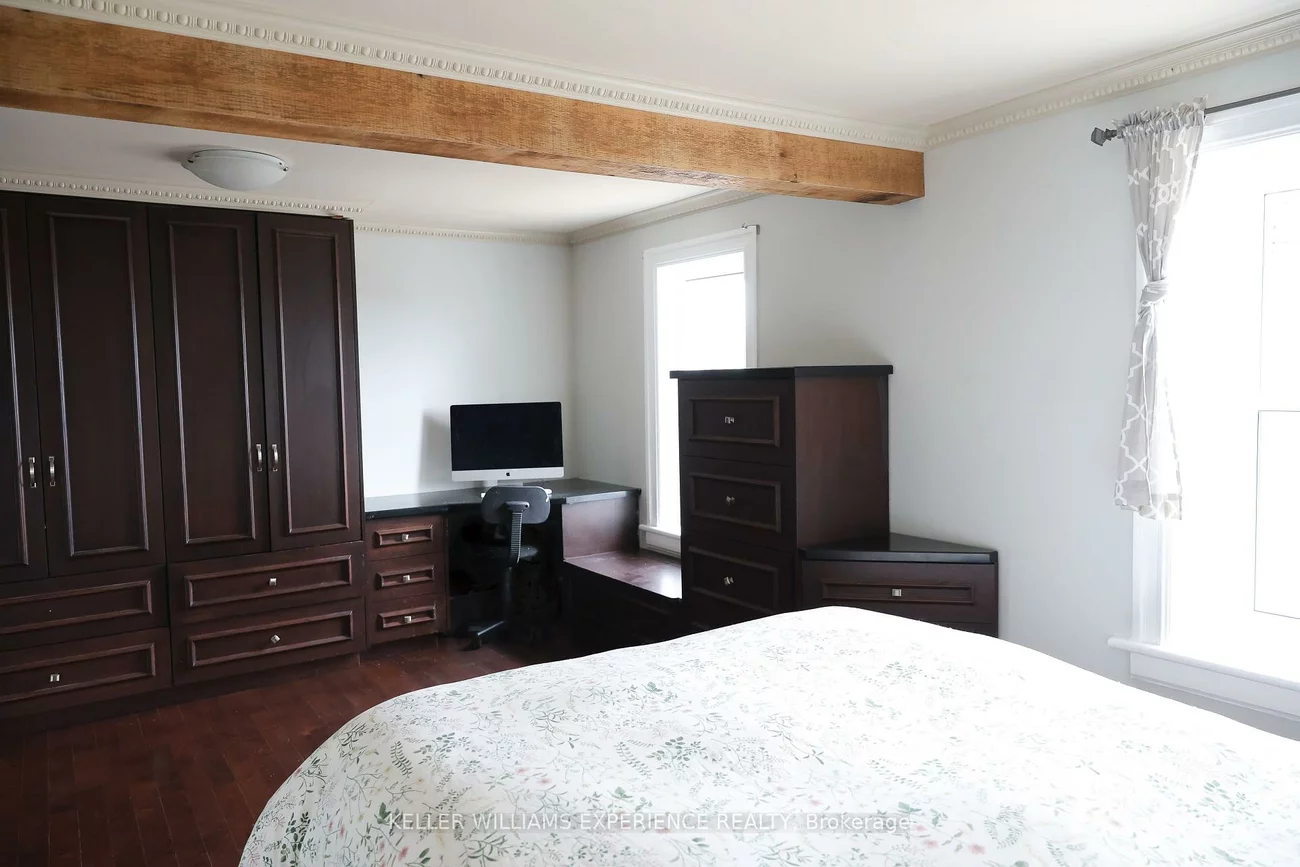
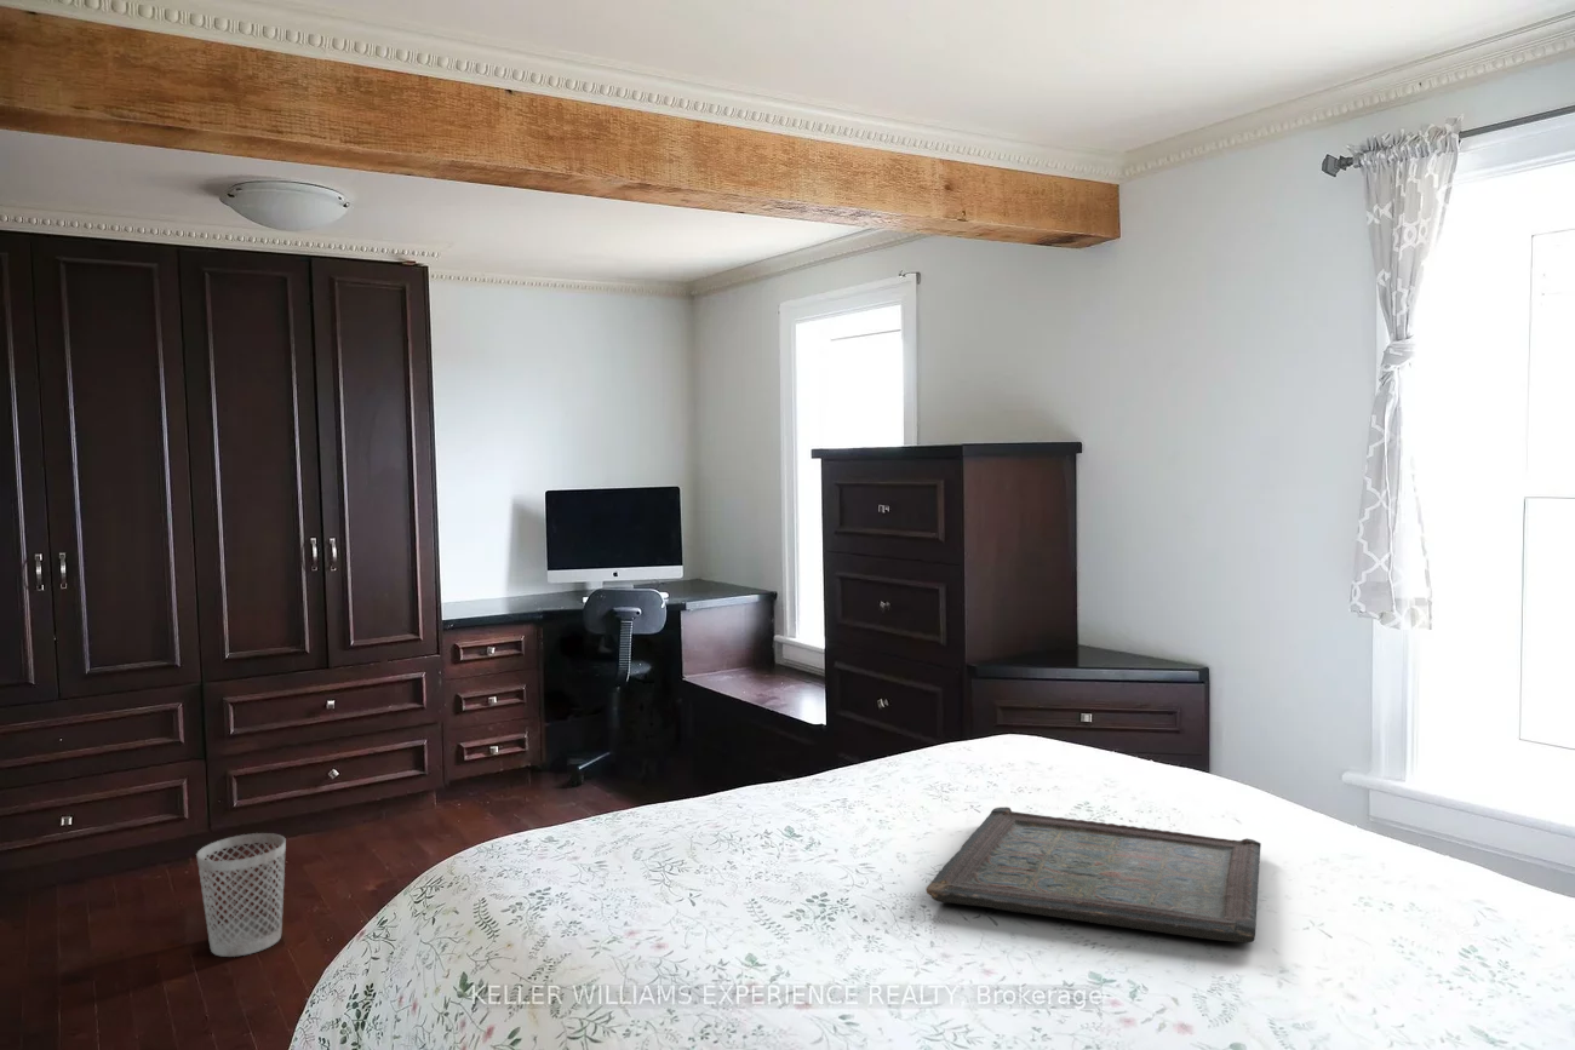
+ wastebasket [195,832,287,958]
+ serving tray [924,807,1262,943]
